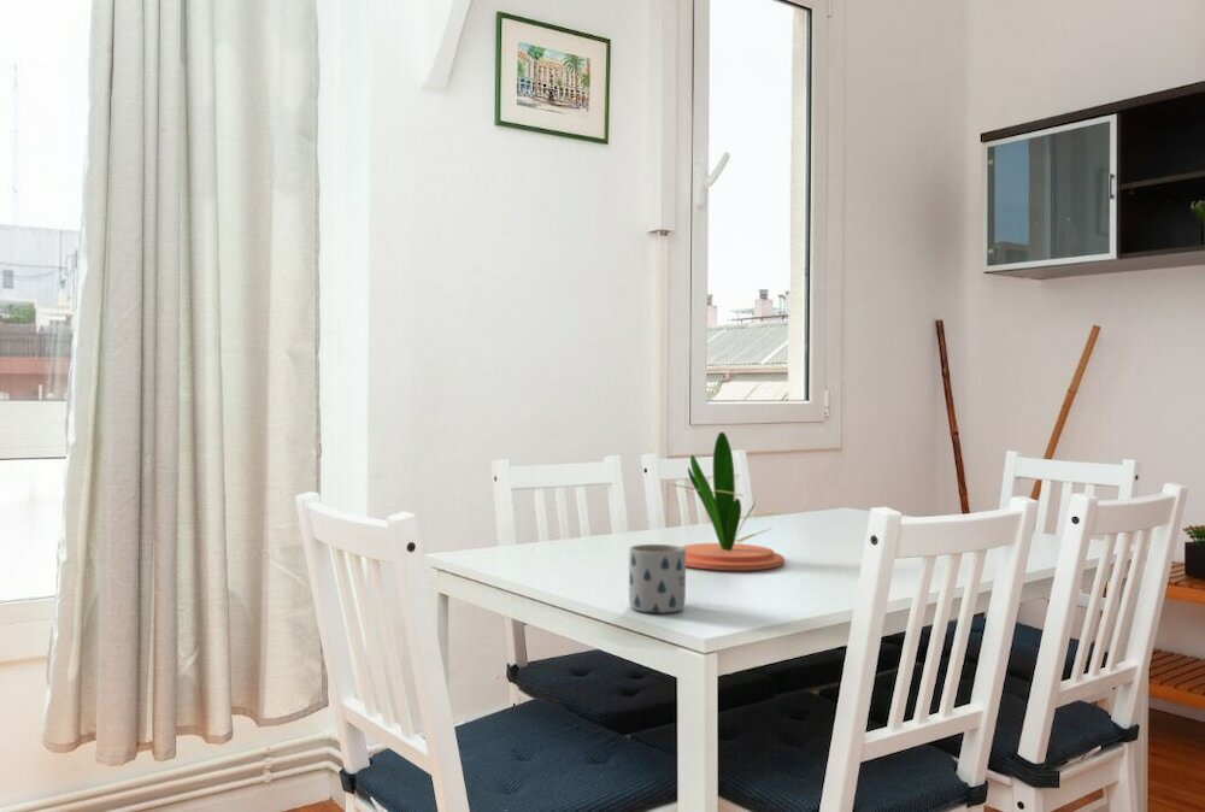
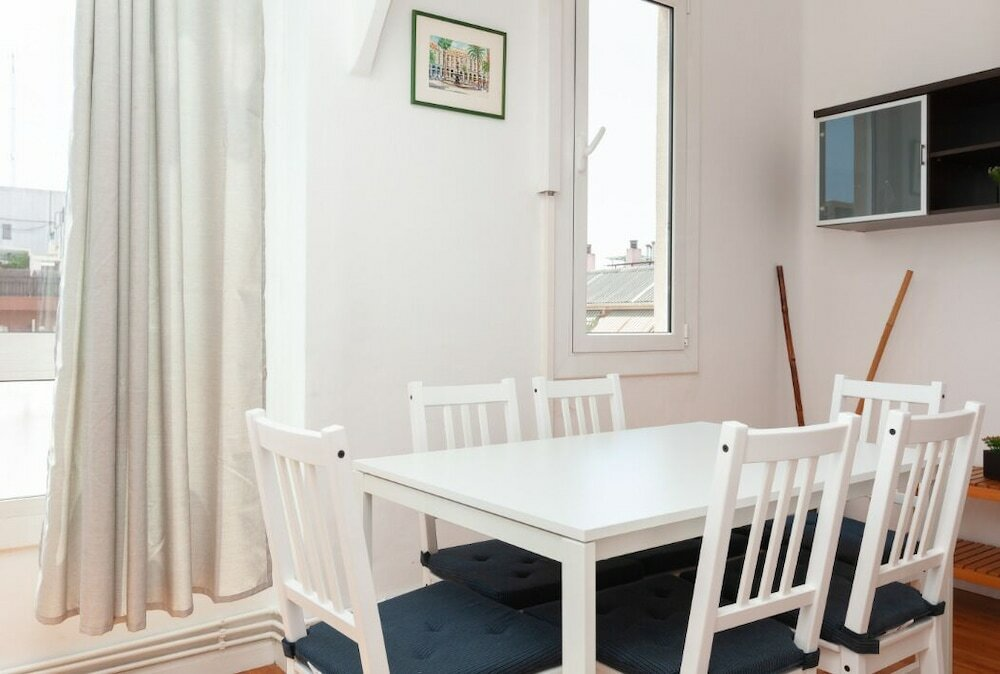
- plant [670,431,786,571]
- mug [628,543,687,614]
